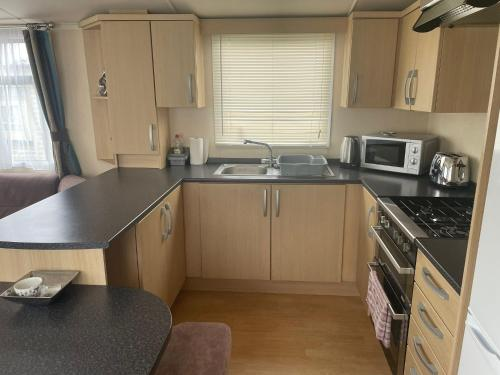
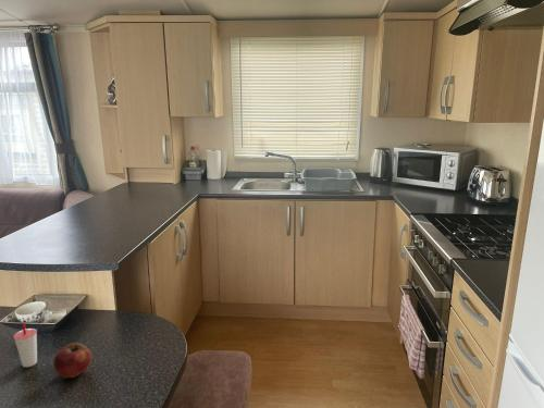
+ fruit [52,342,92,379]
+ cup [12,322,38,368]
